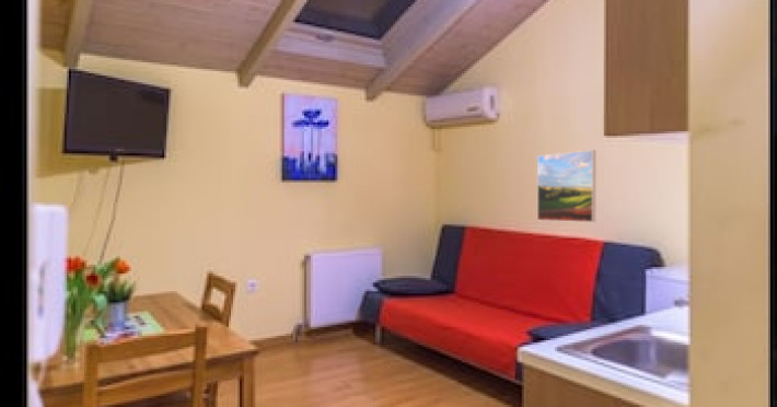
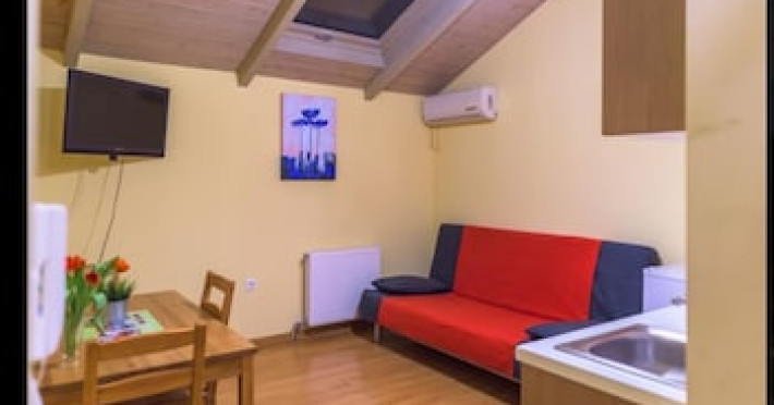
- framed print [536,149,596,223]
